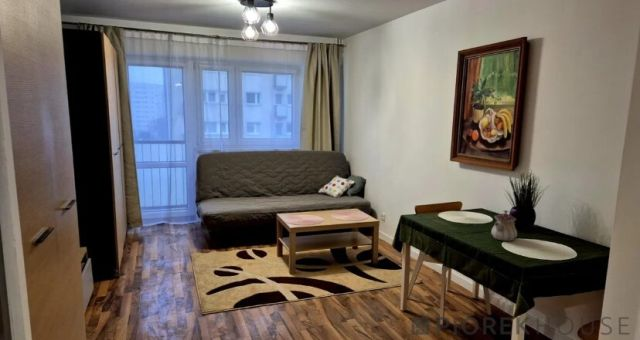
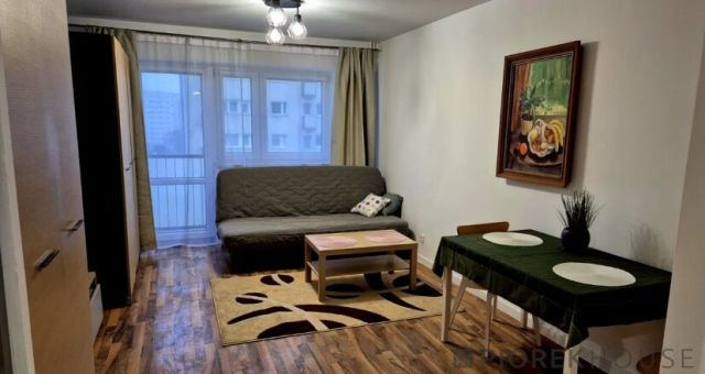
- teapot [490,209,518,242]
